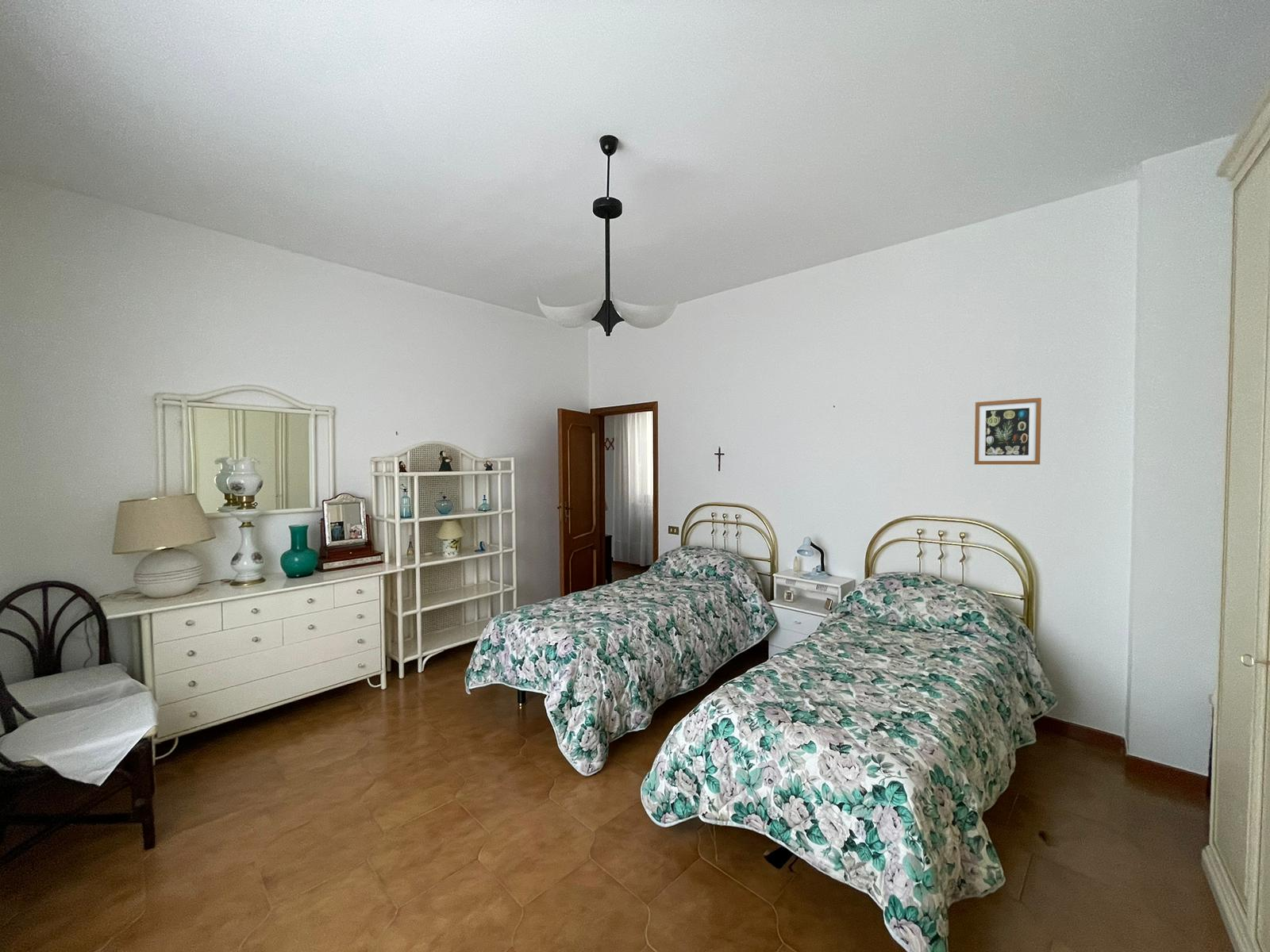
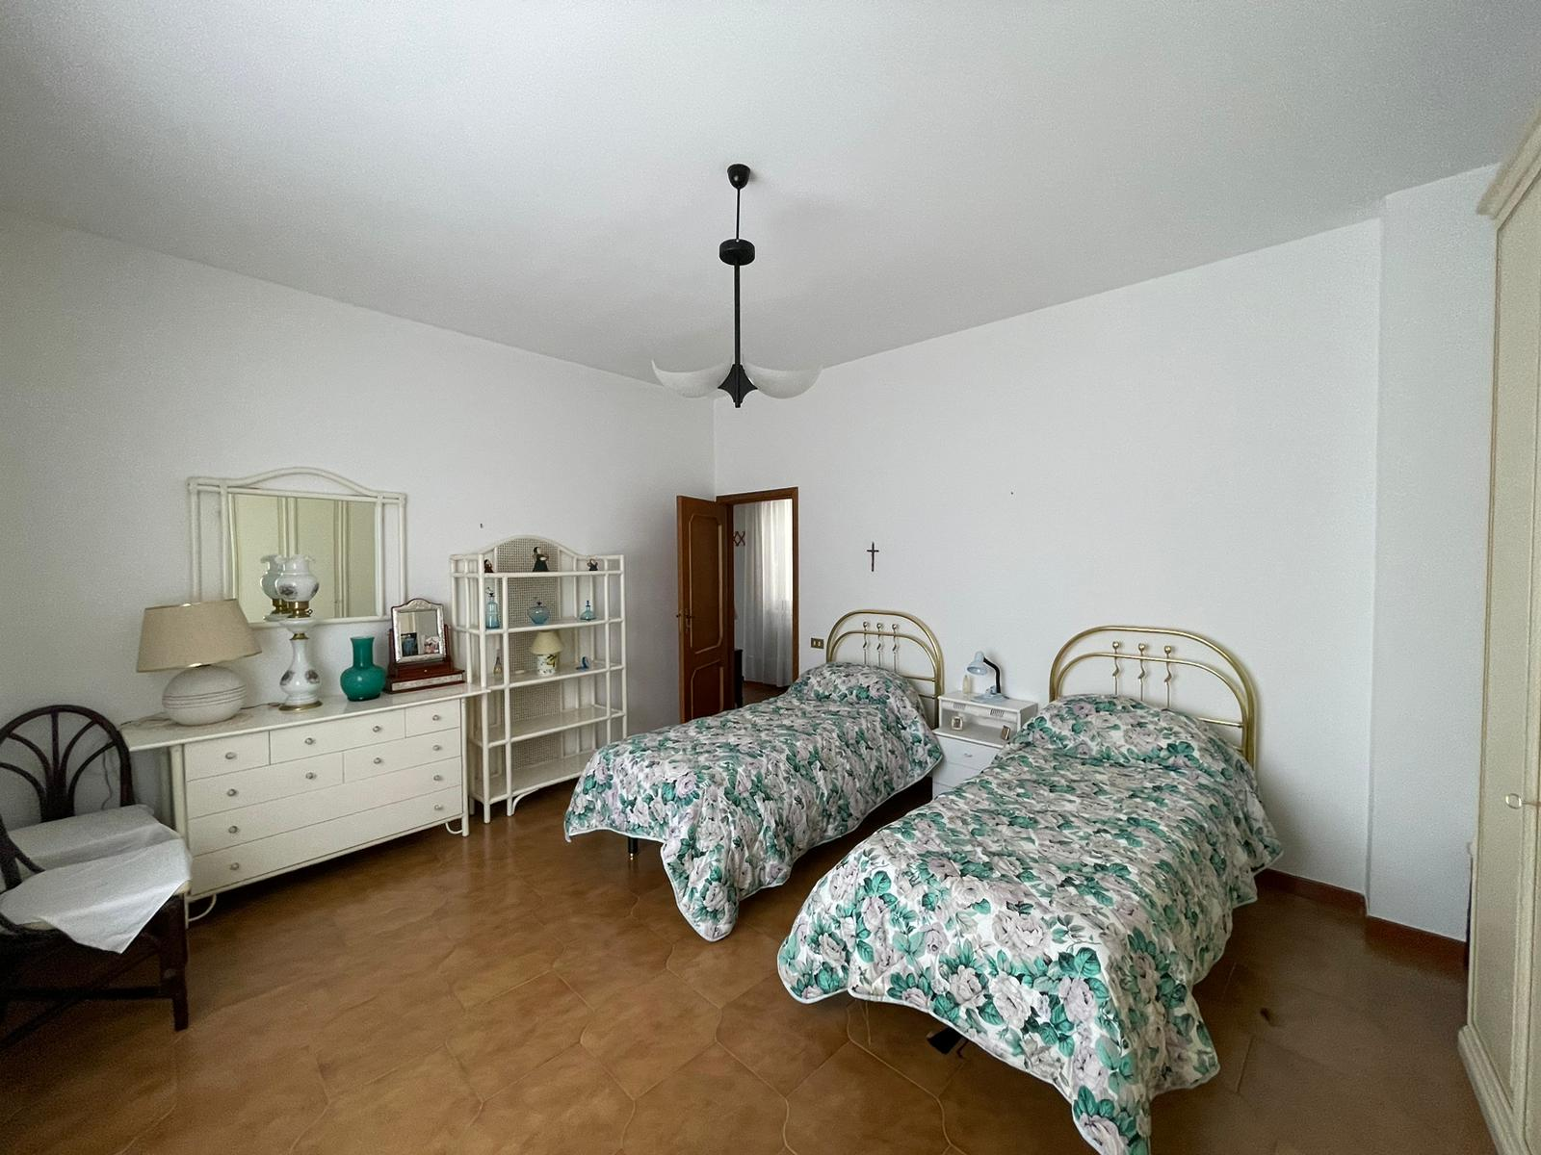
- wall art [974,397,1042,465]
